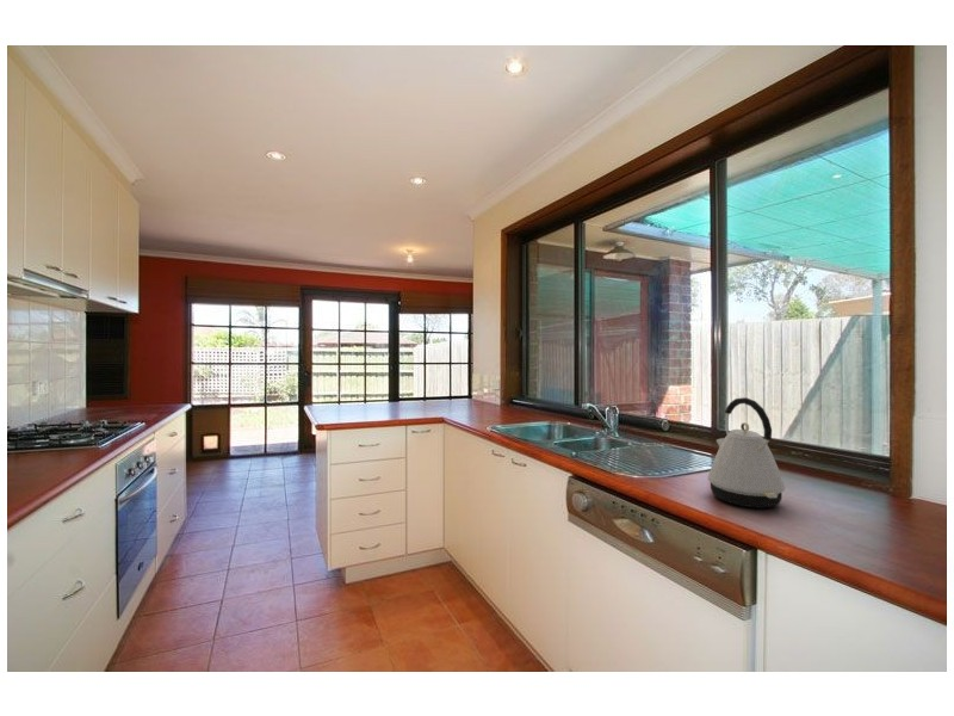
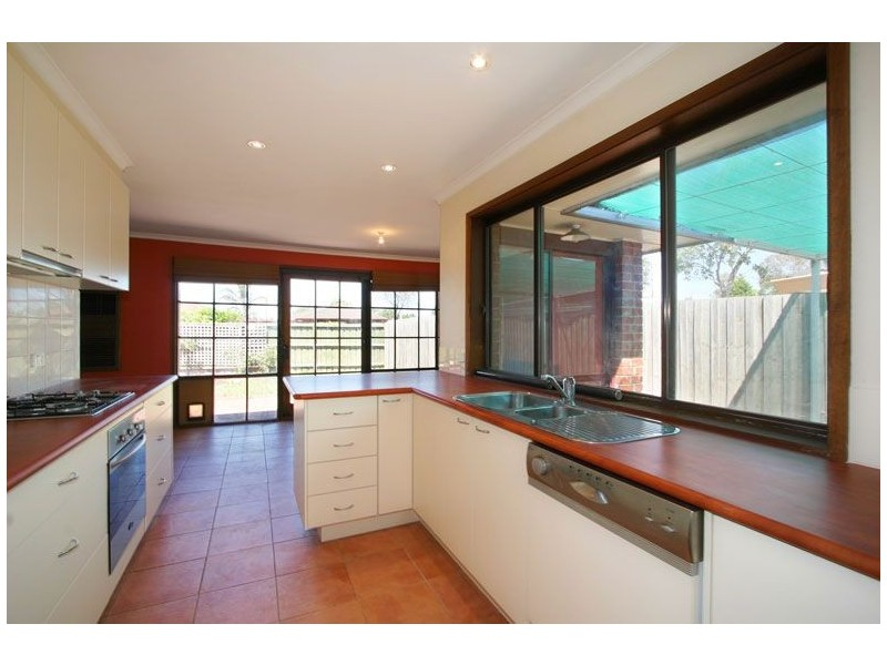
- kettle [707,396,786,510]
